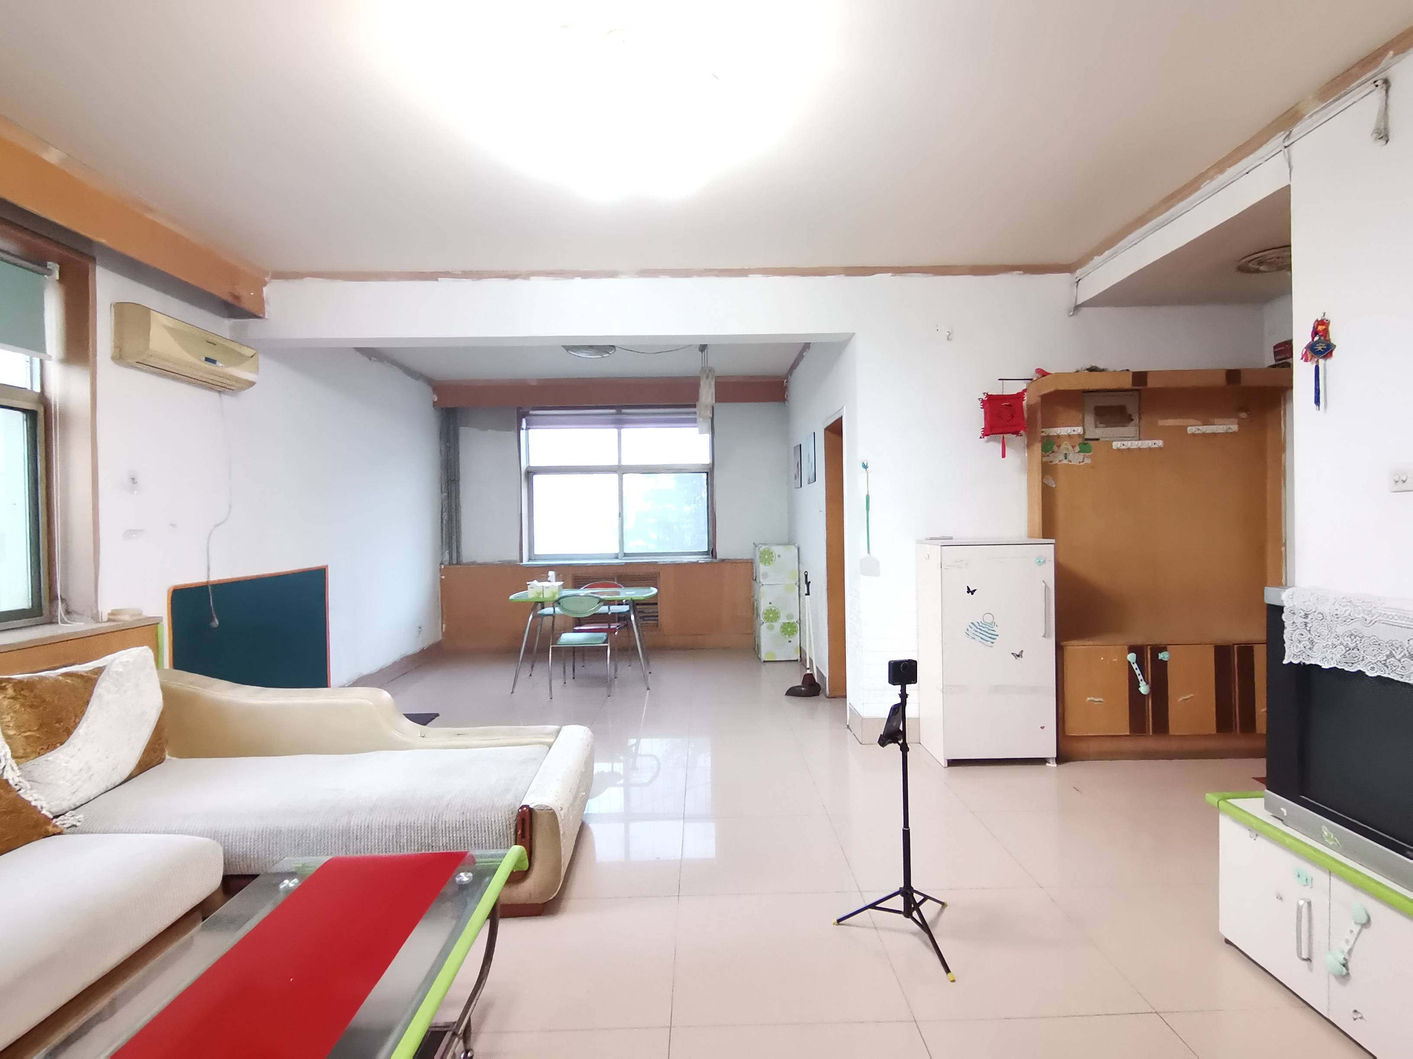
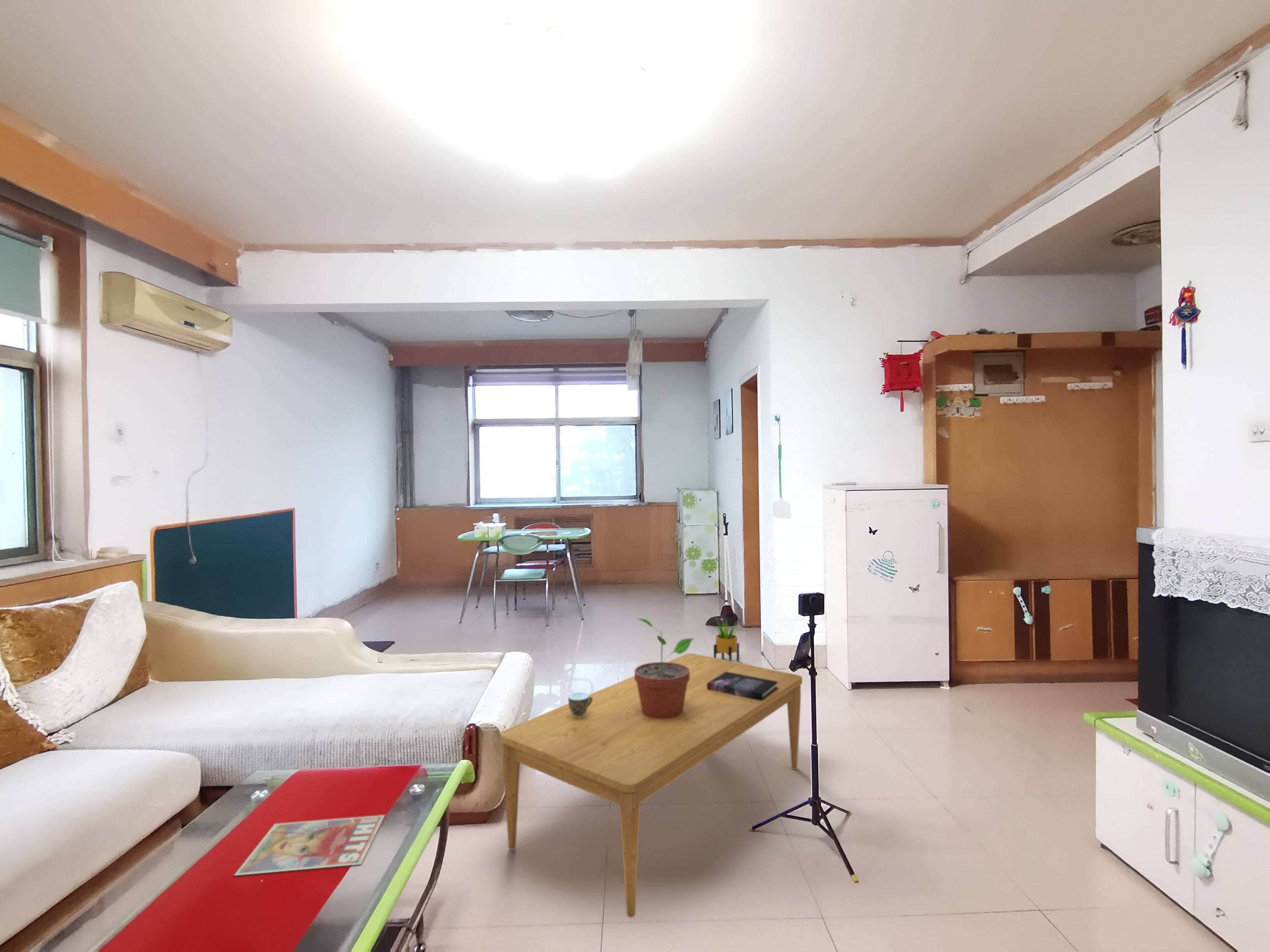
+ potted plant [713,617,740,662]
+ book [707,672,778,700]
+ potted plant [634,618,694,719]
+ coffee table [500,653,803,918]
+ magazine [233,814,386,876]
+ teacup [568,691,593,717]
